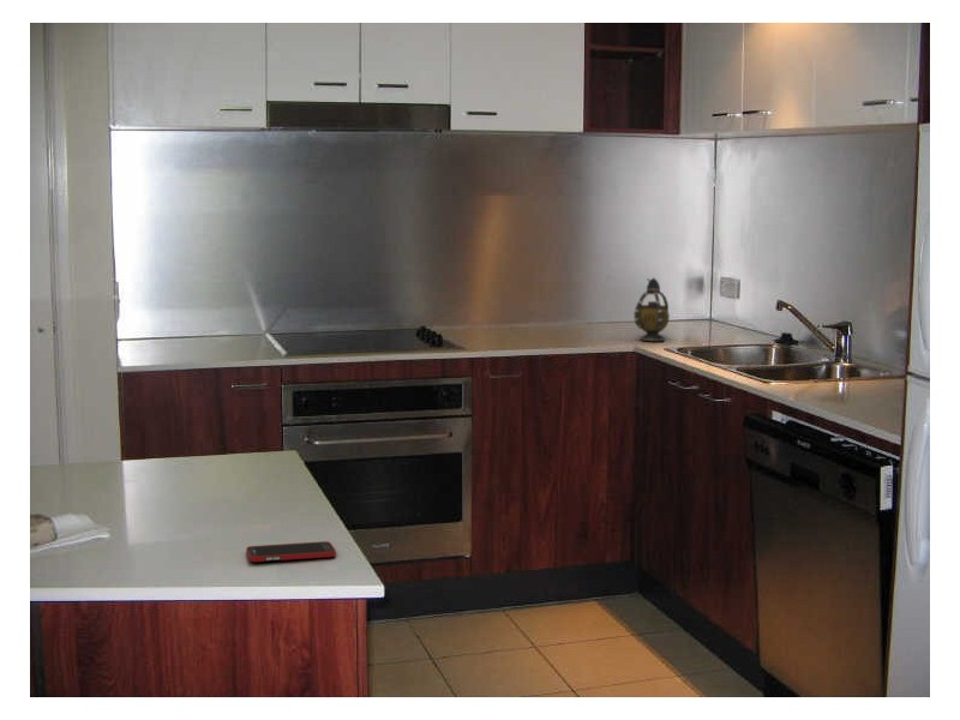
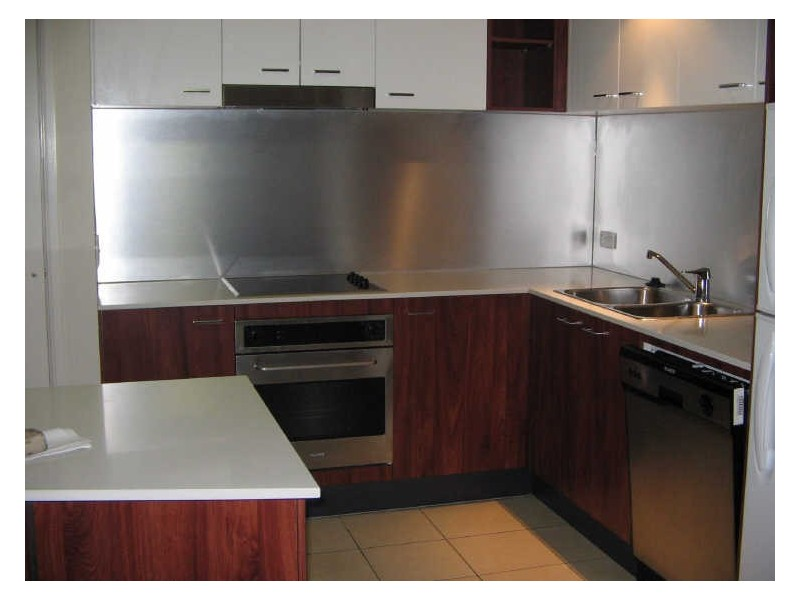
- cell phone [245,540,337,563]
- teapot [632,276,671,342]
